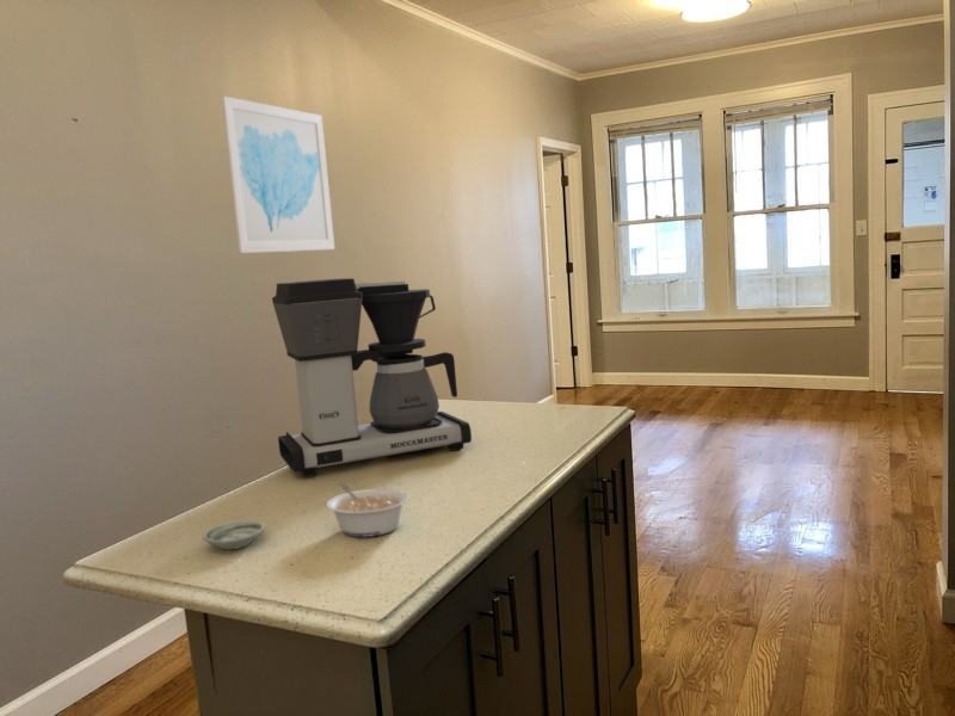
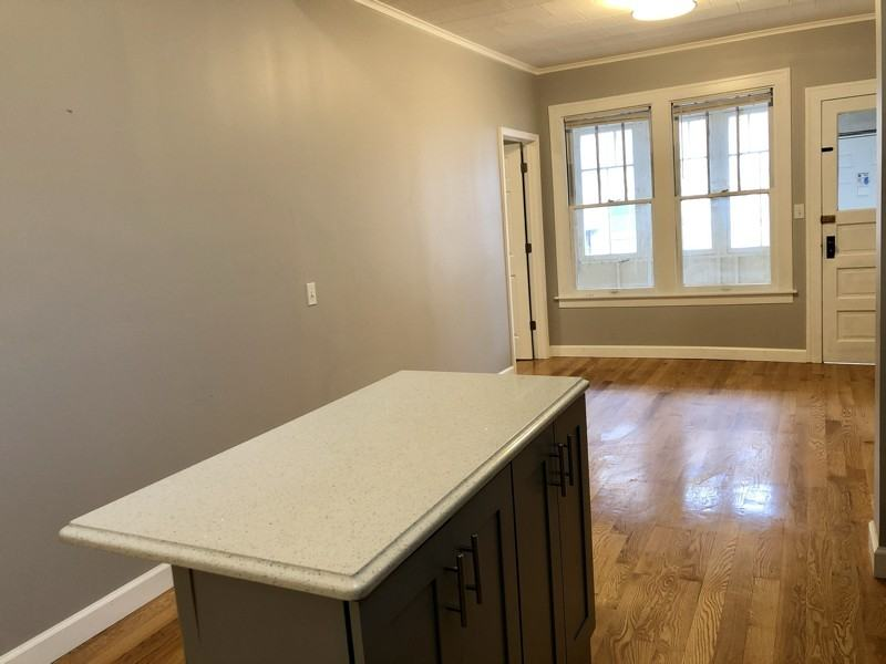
- saucer [202,519,266,550]
- legume [325,481,409,538]
- wall art [221,95,335,254]
- coffee maker [271,277,473,479]
